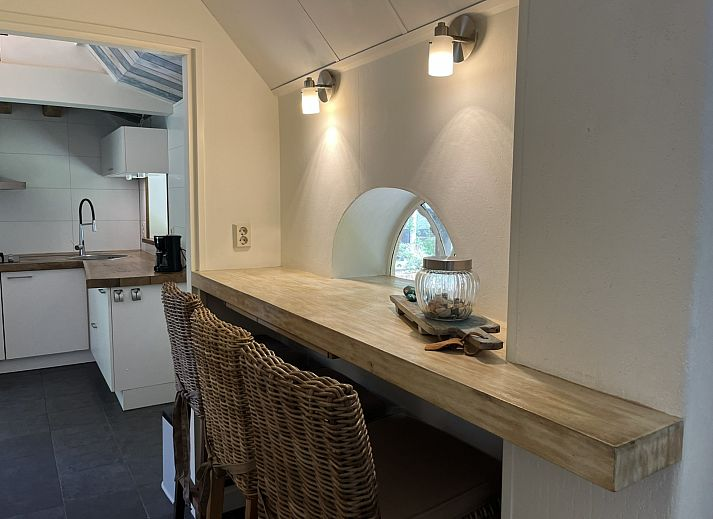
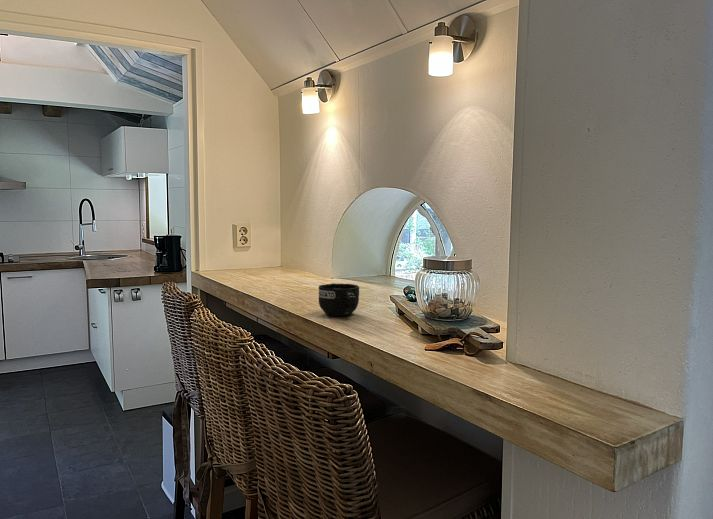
+ mug [318,282,360,317]
